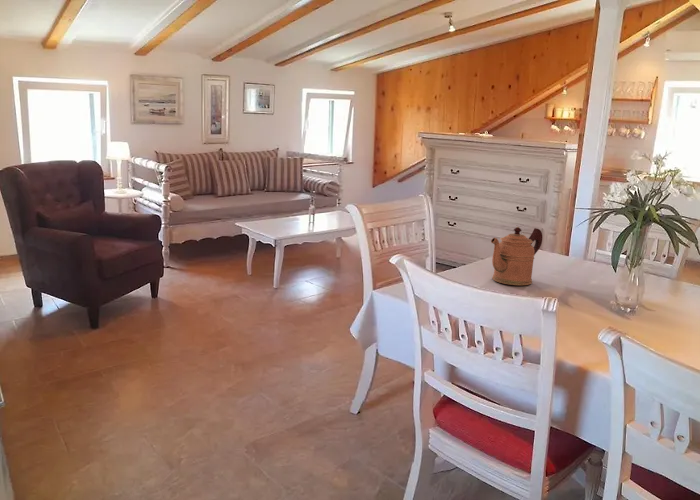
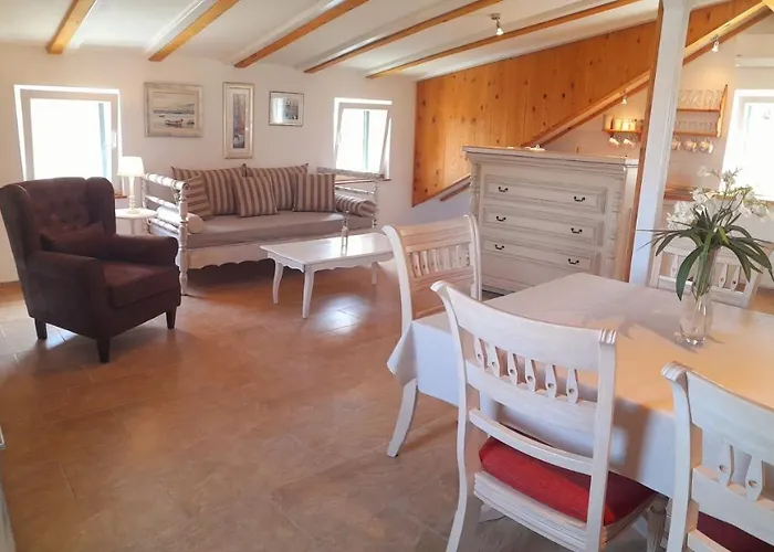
- coffeepot [490,226,543,286]
